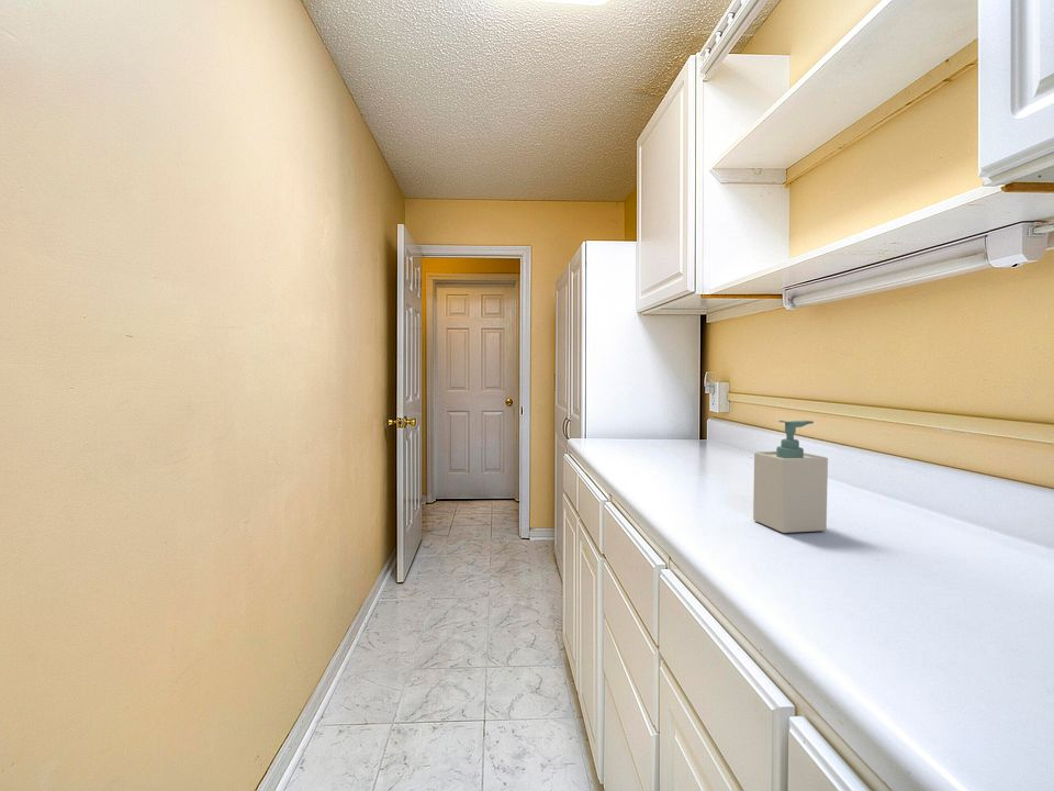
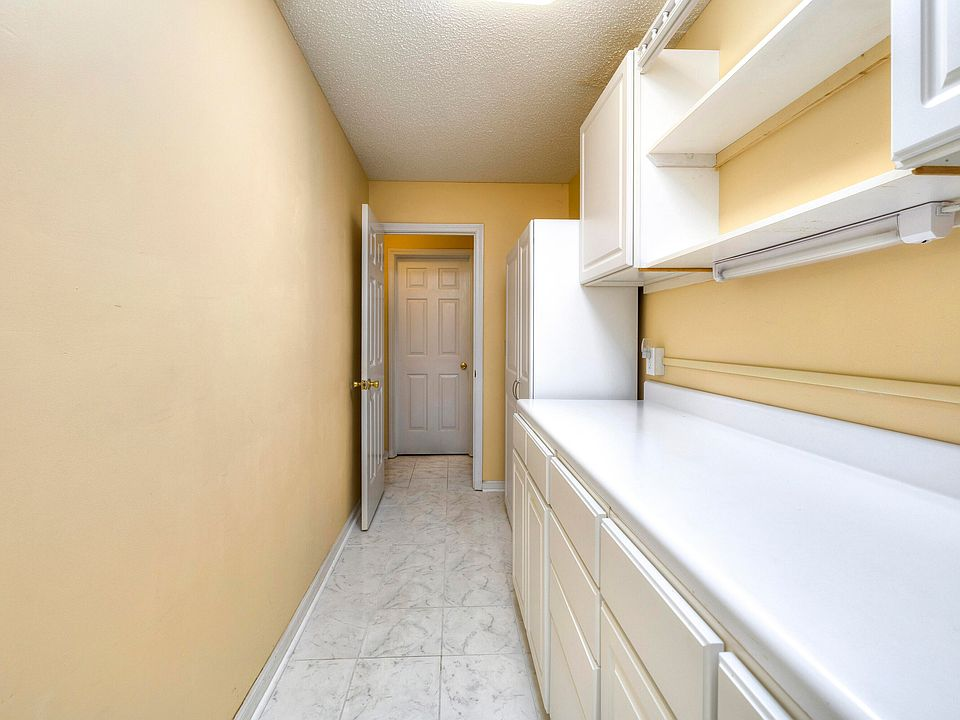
- soap bottle [752,420,829,534]
